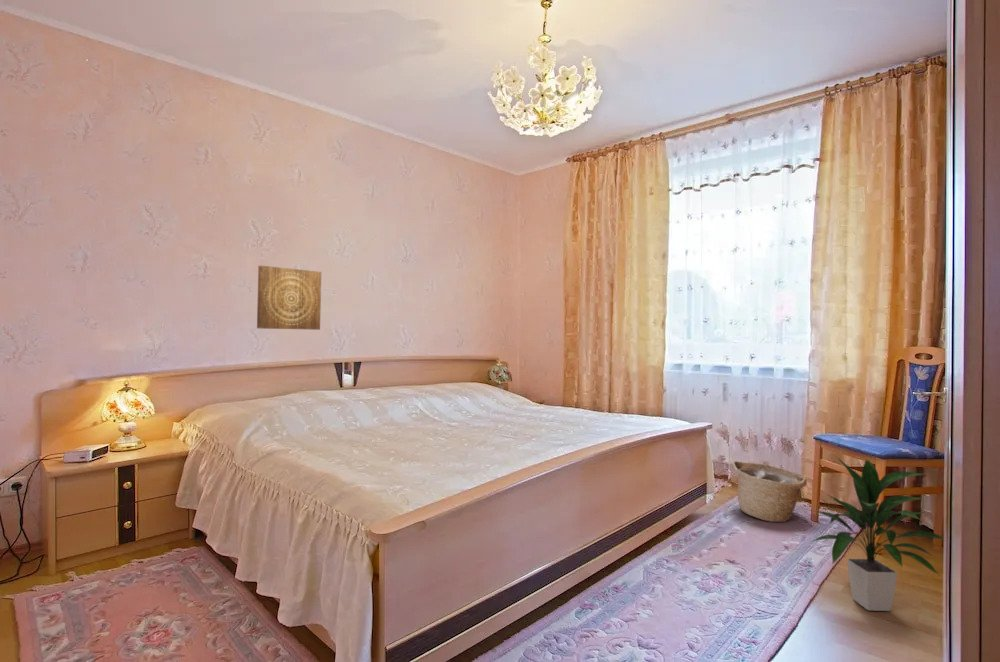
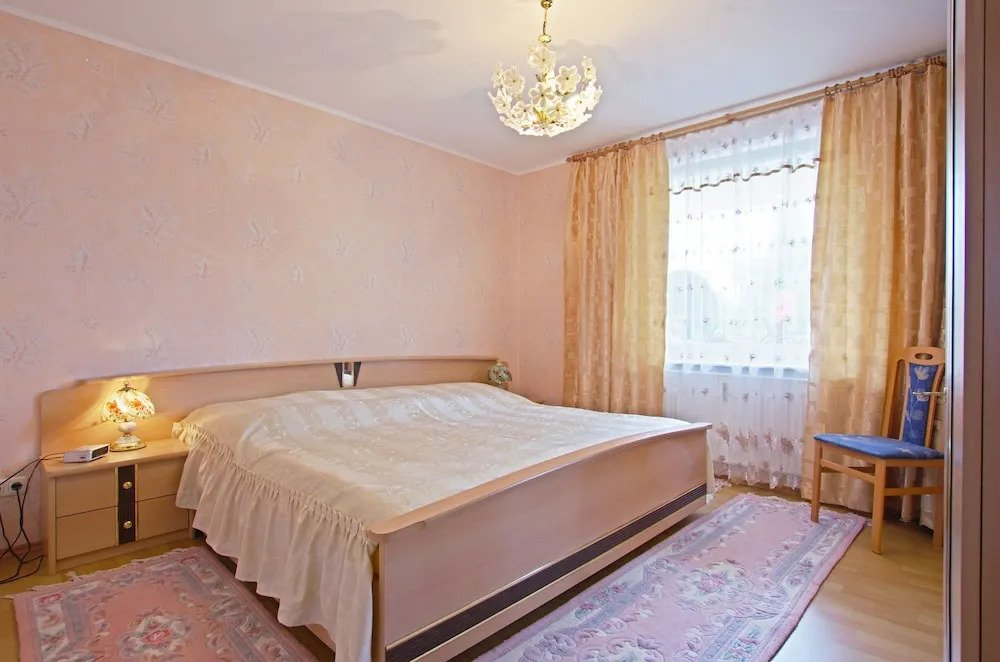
- wall art [256,264,322,331]
- basket [732,460,808,523]
- indoor plant [810,454,944,612]
